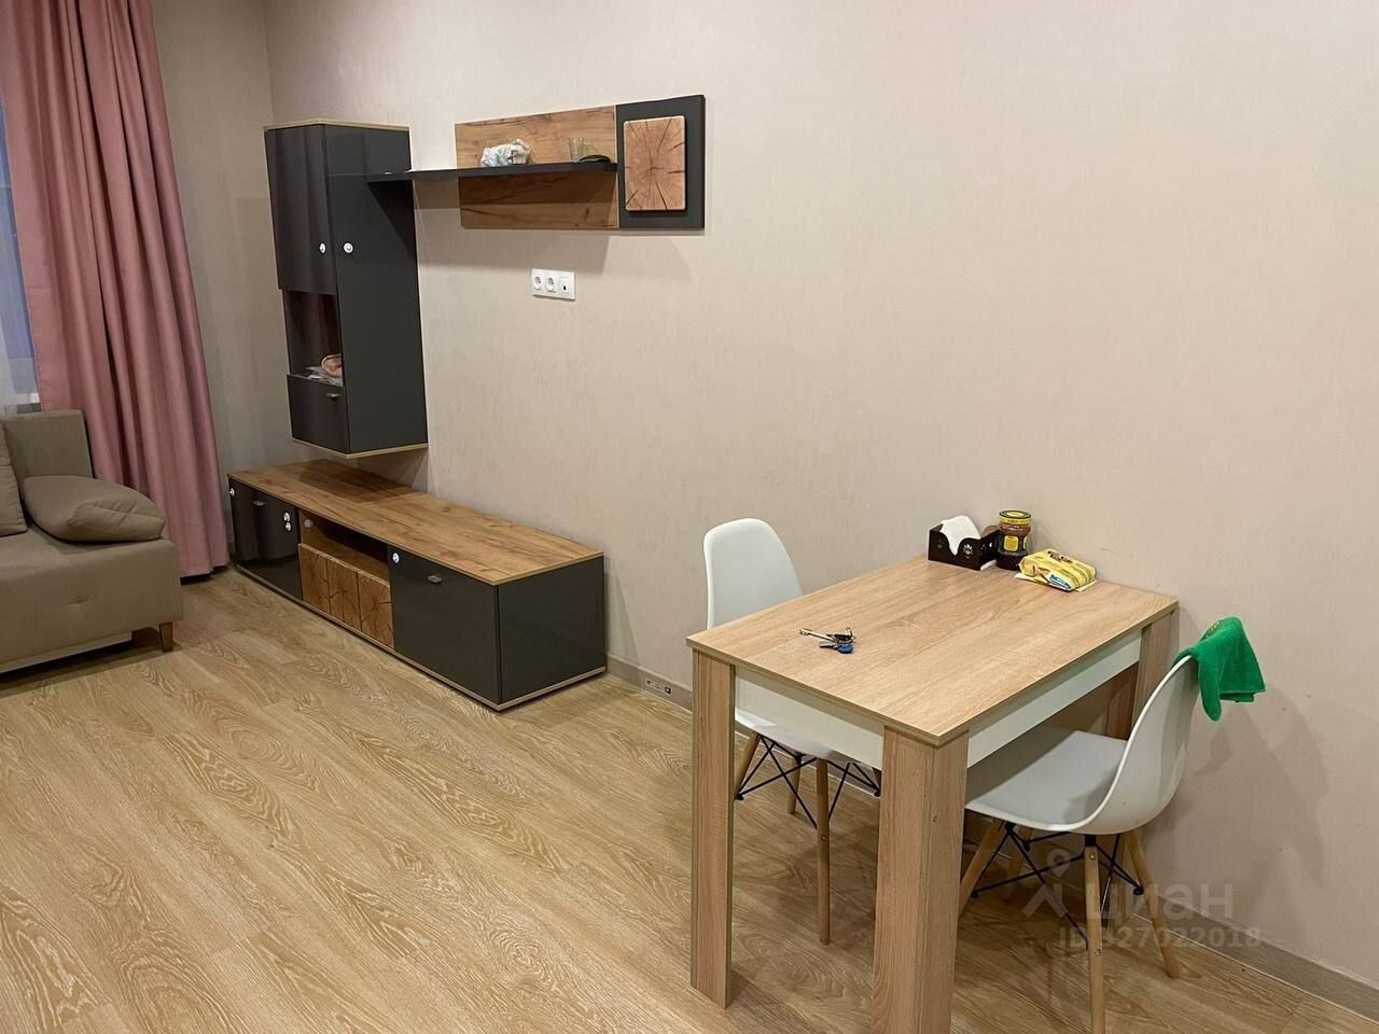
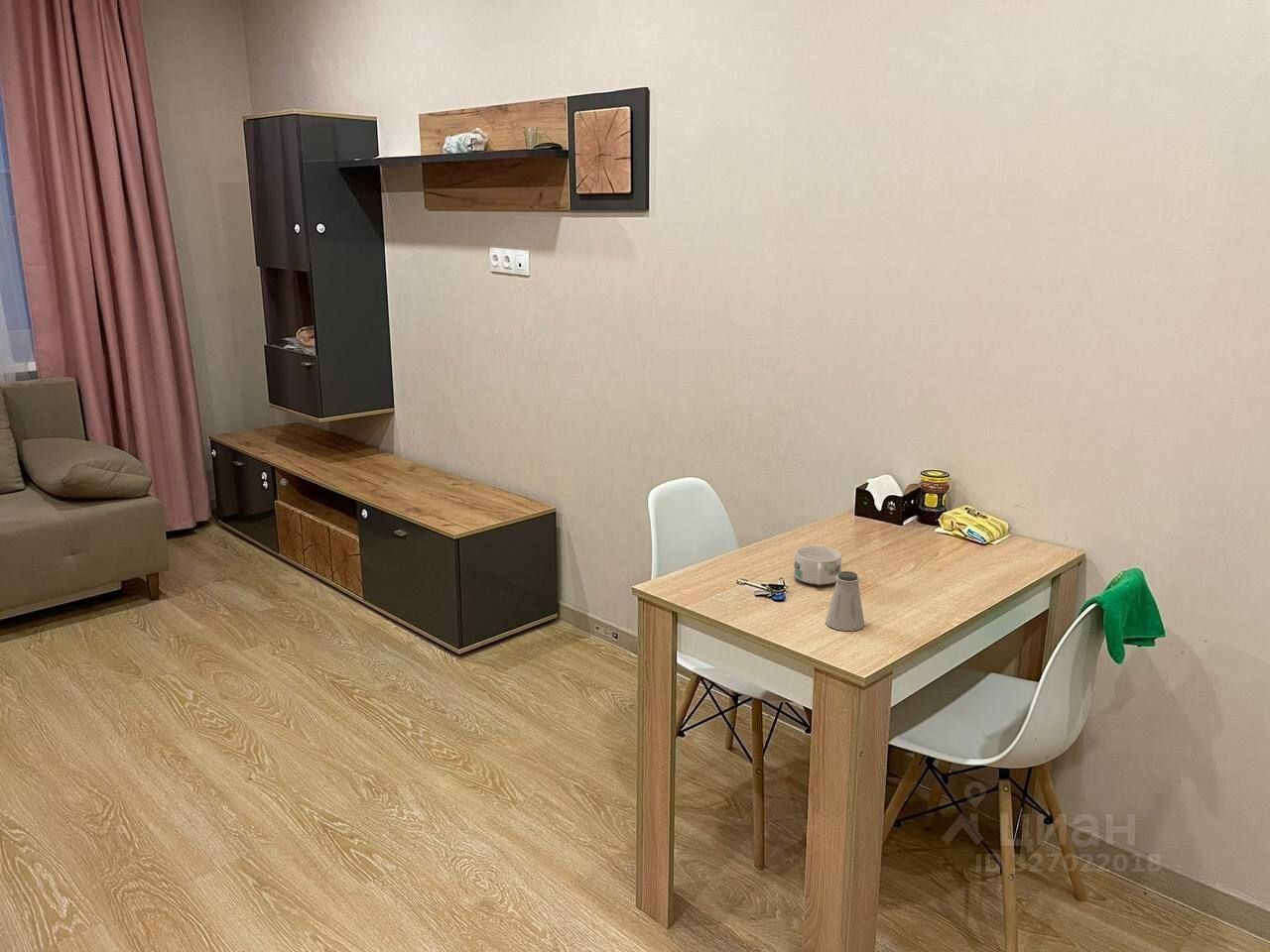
+ mug [793,544,842,586]
+ saltshaker [825,570,865,632]
